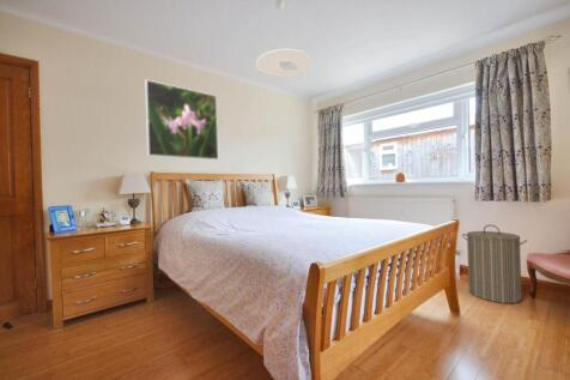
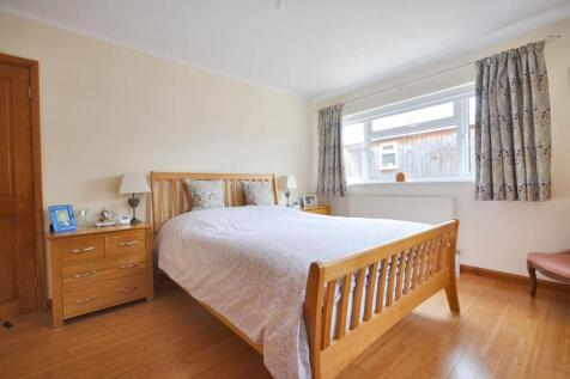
- ceiling light [255,48,314,78]
- laundry hamper [461,224,528,304]
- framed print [144,79,219,161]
